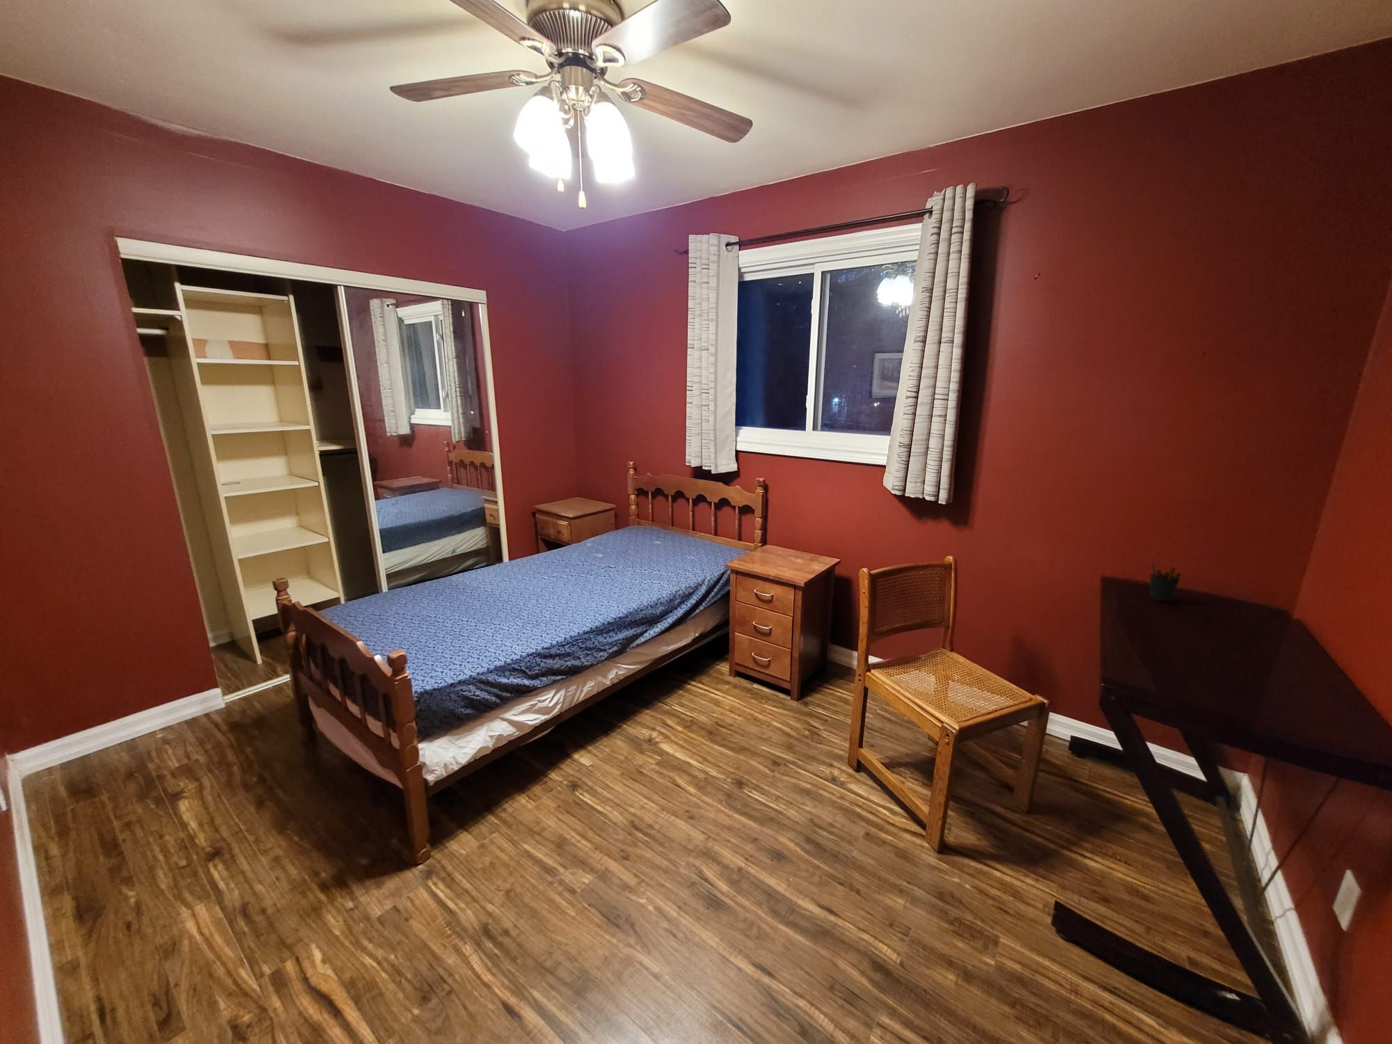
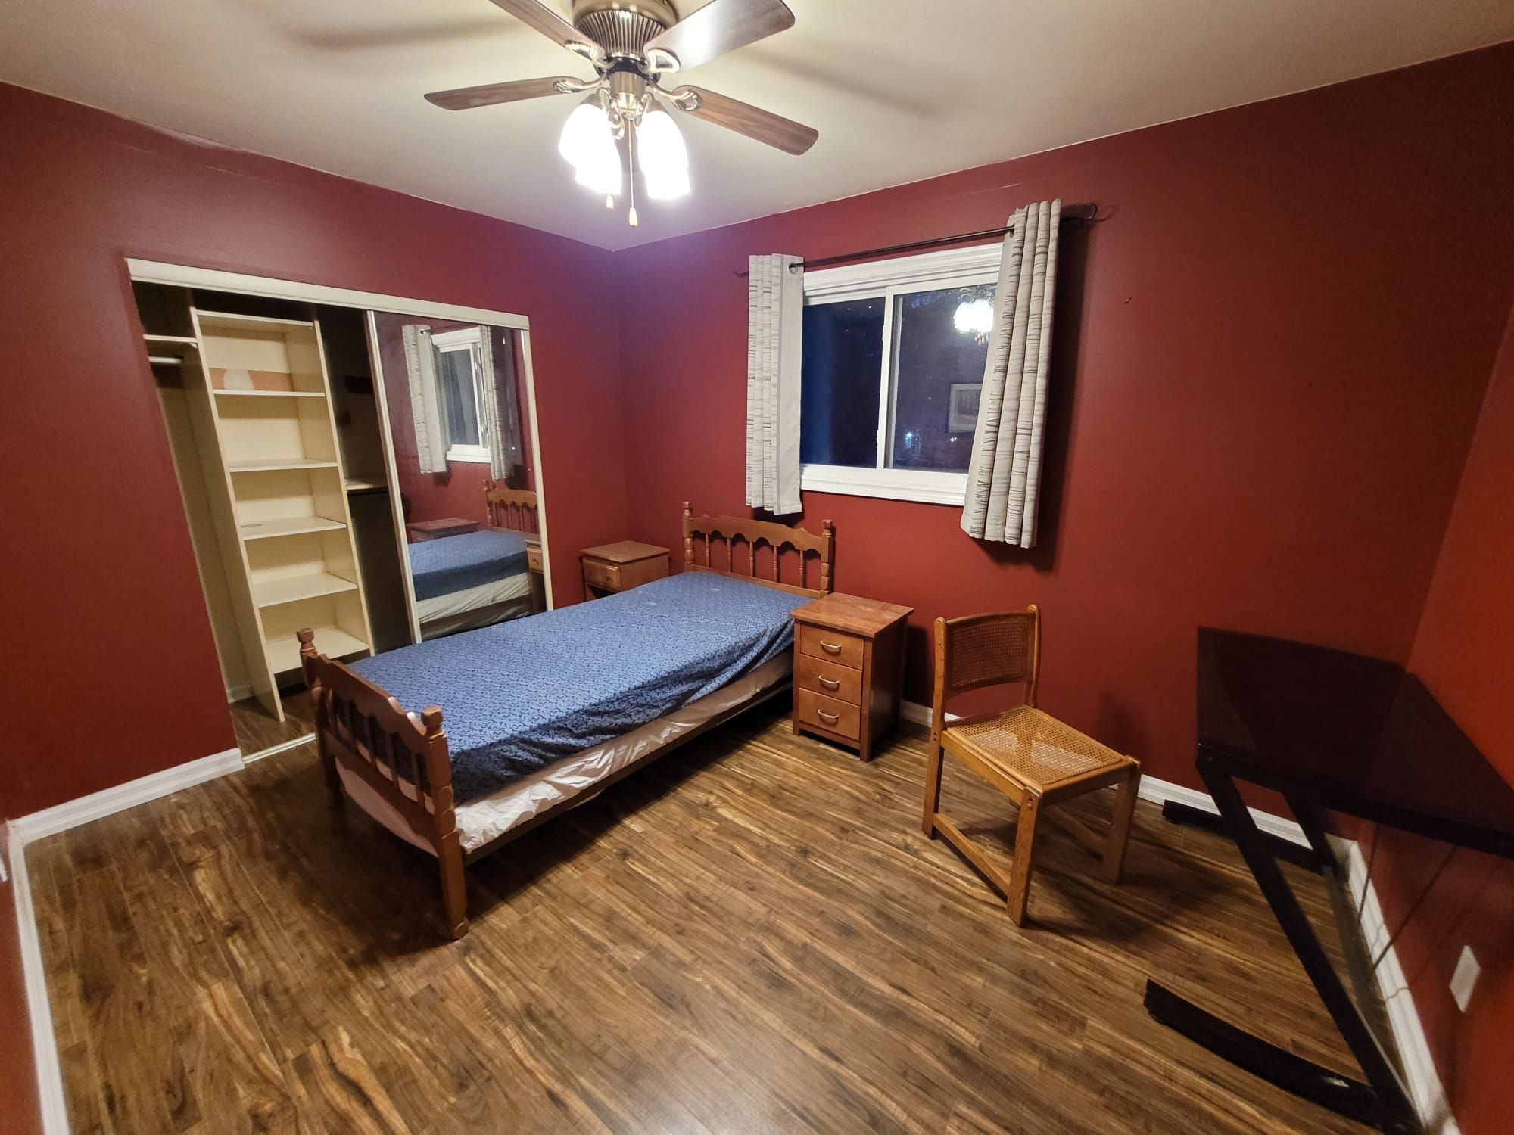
- pen holder [1149,561,1182,603]
